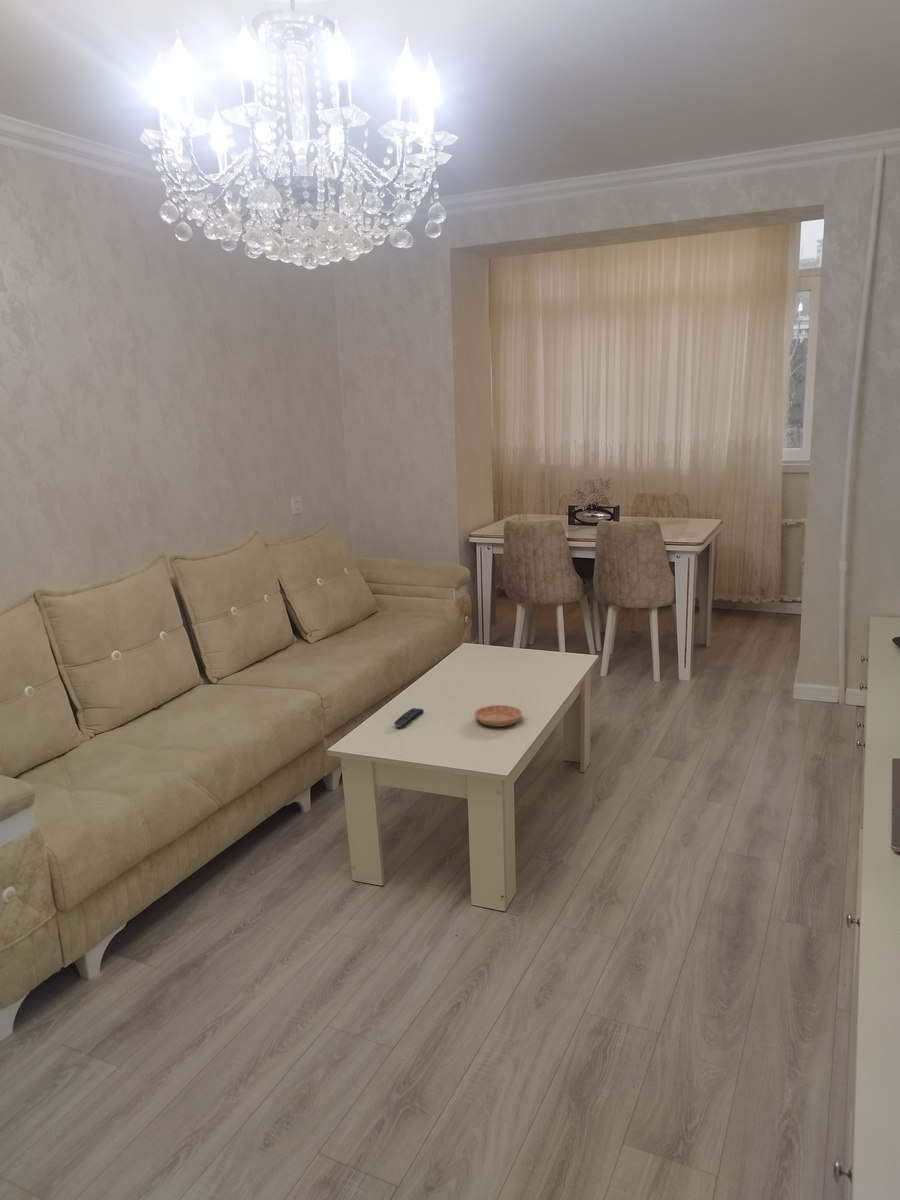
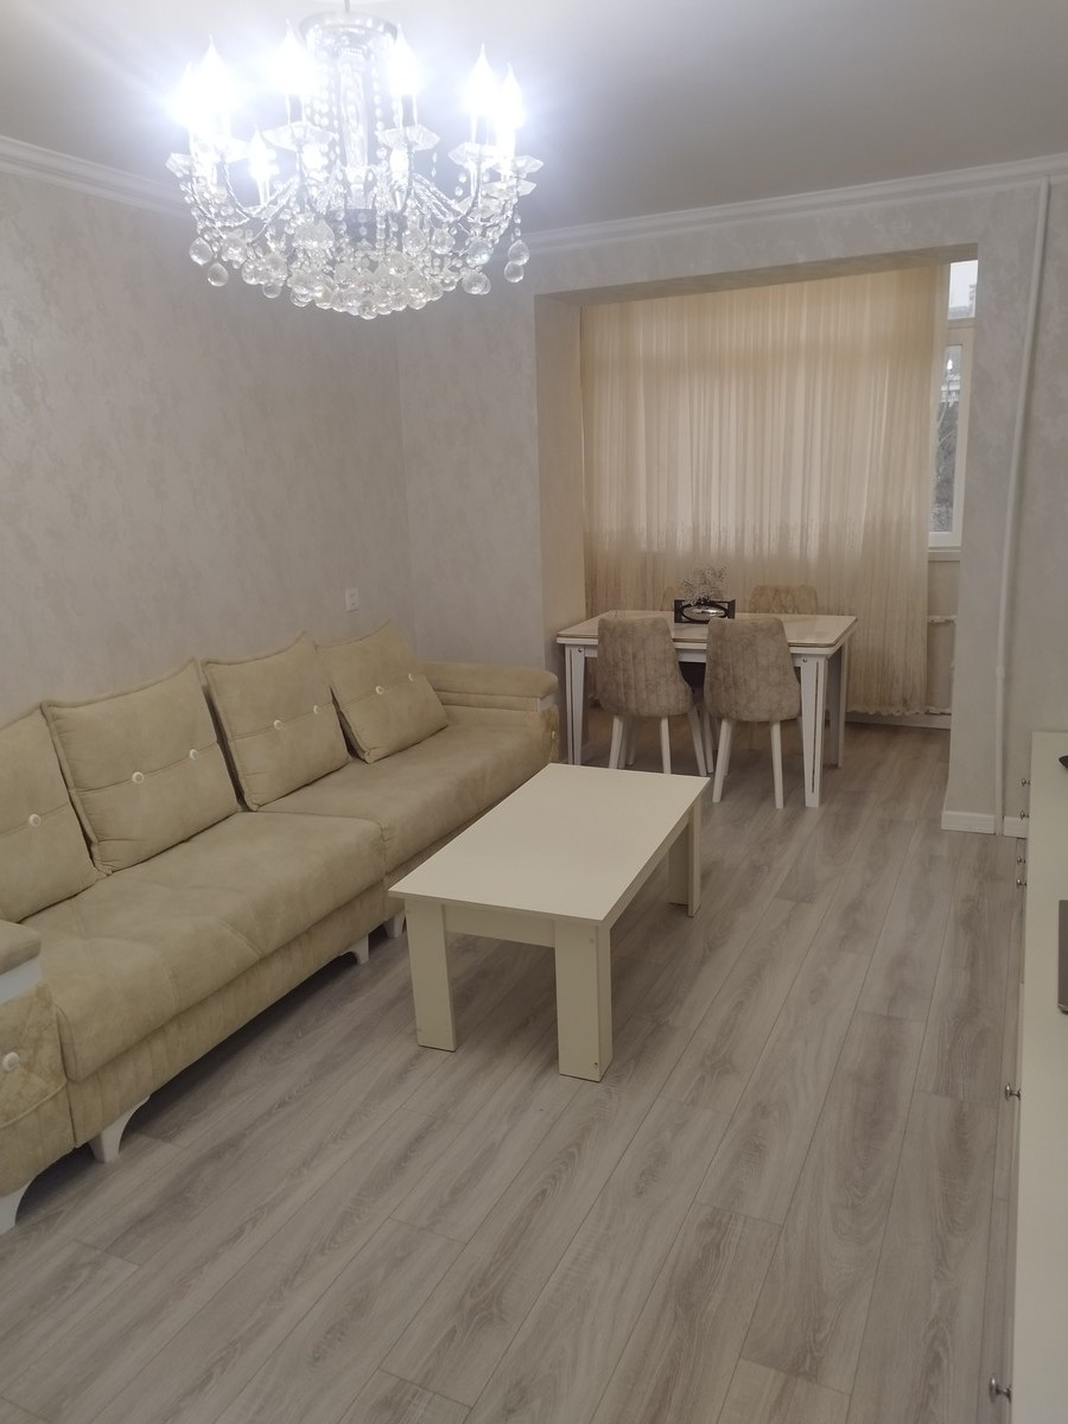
- saucer [474,704,523,728]
- remote control [393,707,424,728]
